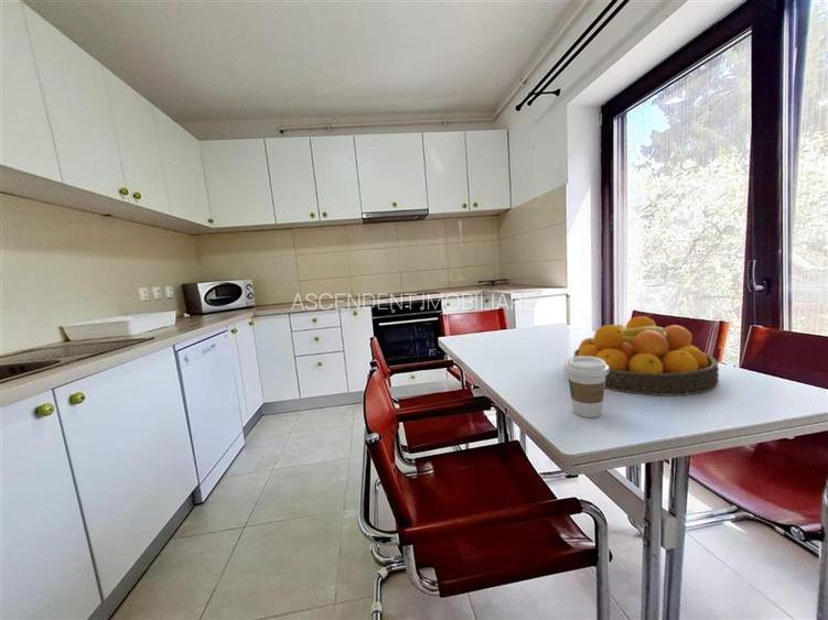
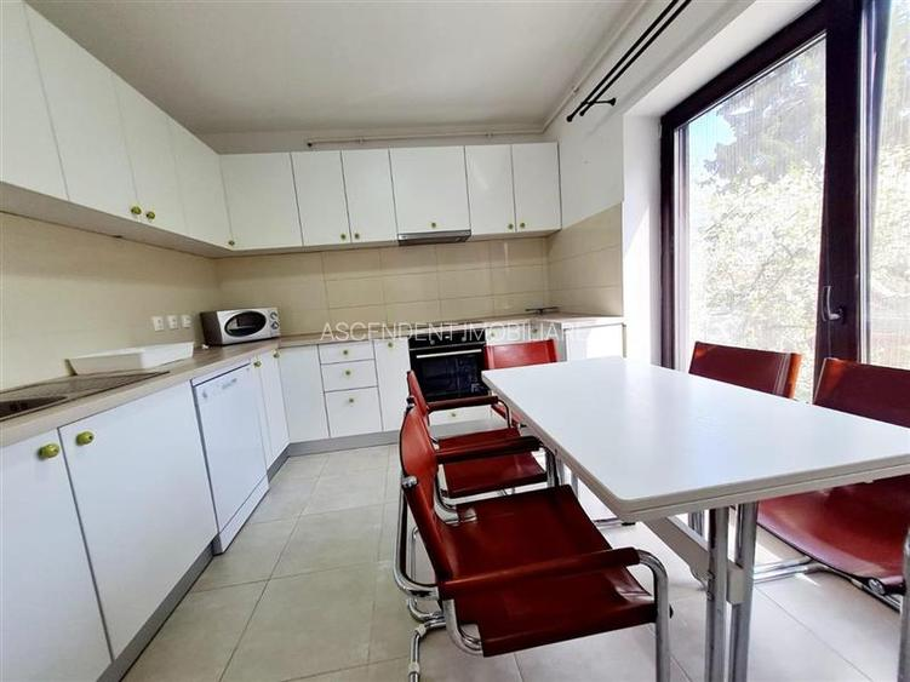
- coffee cup [563,356,609,418]
- fruit bowl [572,315,720,396]
